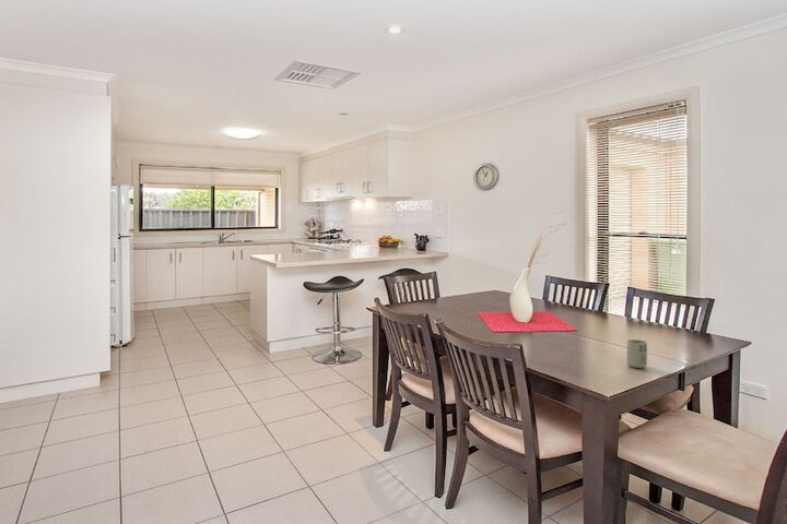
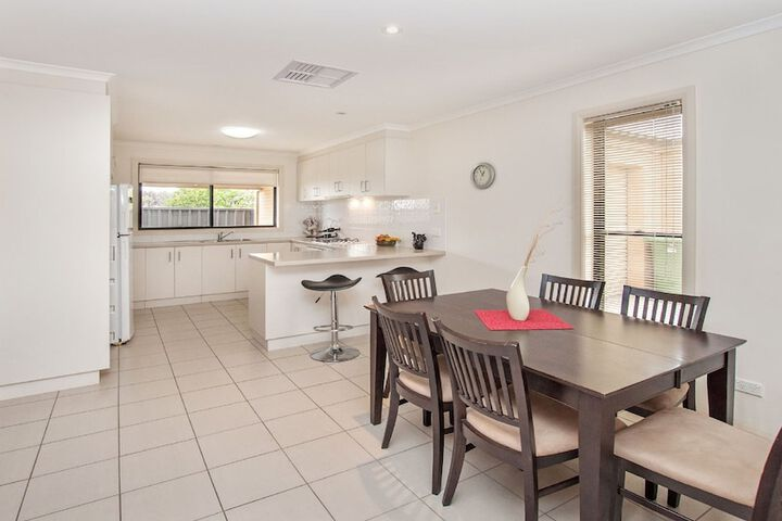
- cup [626,338,648,369]
